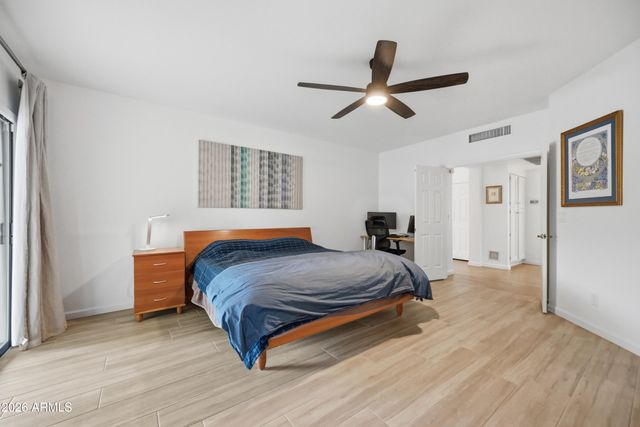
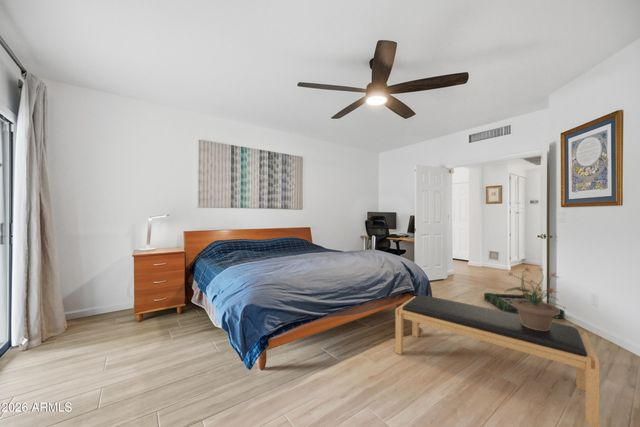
+ plant pot [483,292,566,320]
+ potted plant [504,266,567,331]
+ bench [394,294,600,427]
